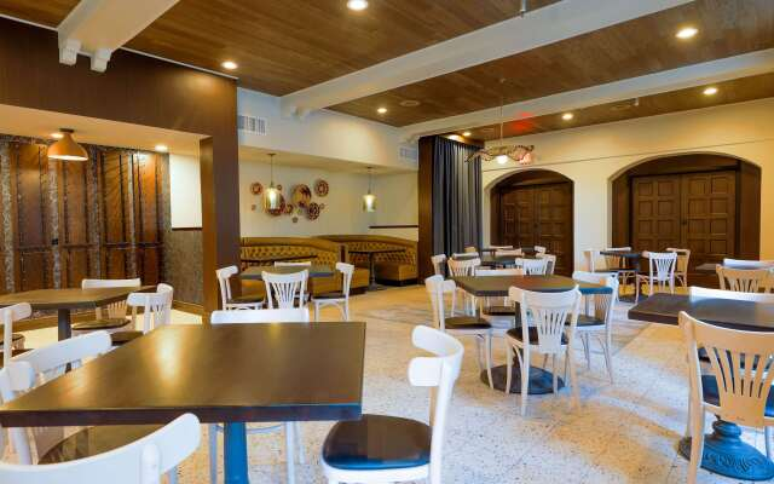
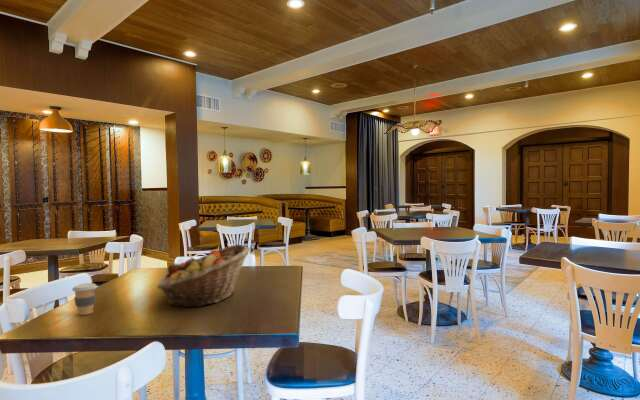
+ fruit basket [156,243,251,308]
+ coffee cup [71,282,98,316]
